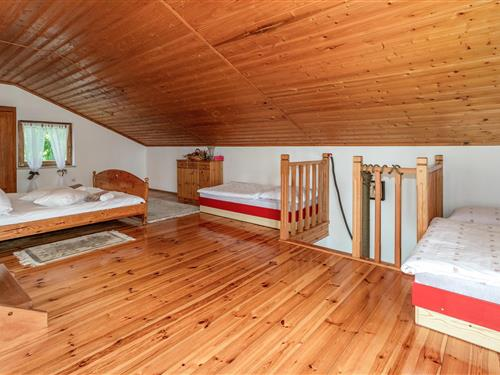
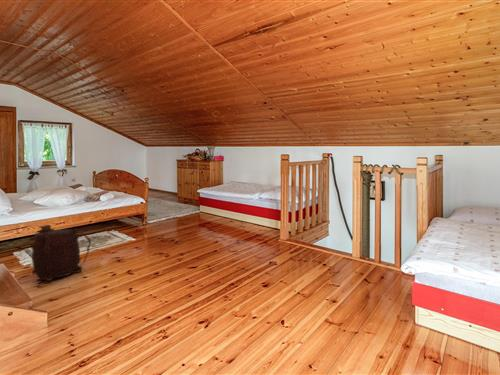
+ backpack [30,224,92,282]
